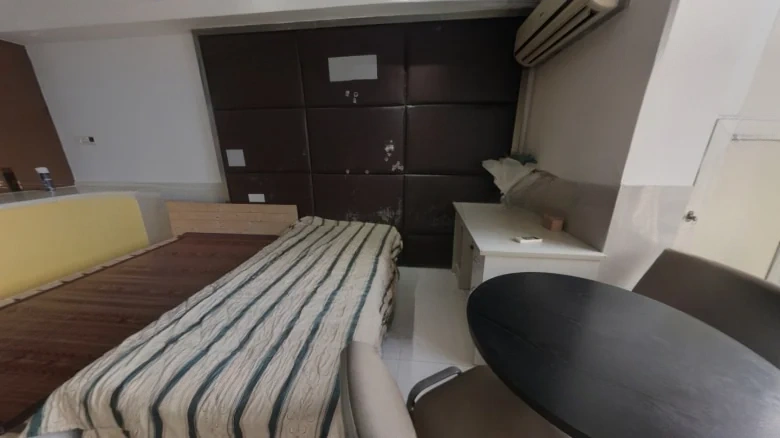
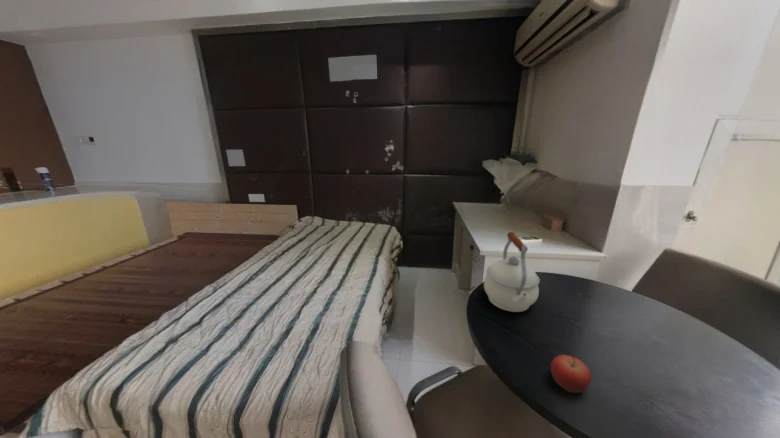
+ fruit [550,354,592,394]
+ kettle [483,231,541,313]
